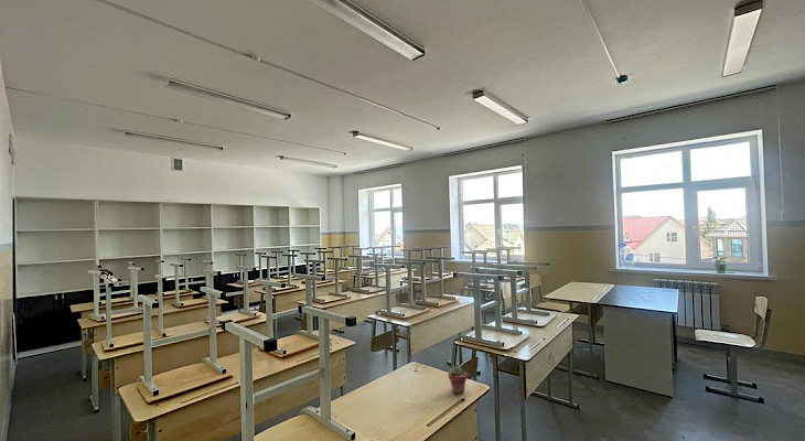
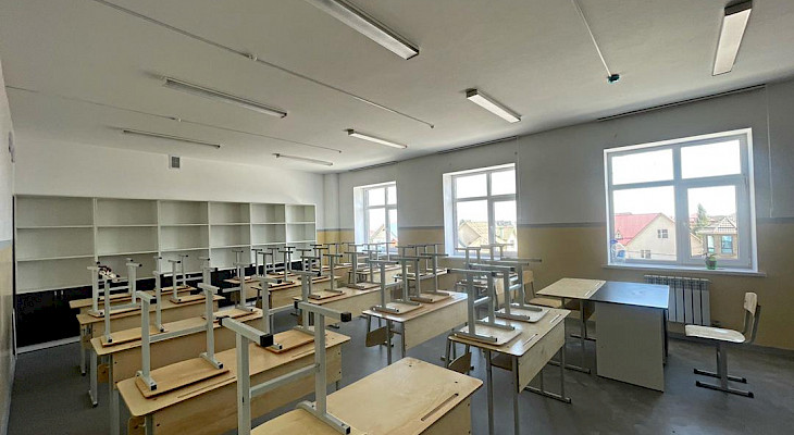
- potted succulent [448,365,469,395]
